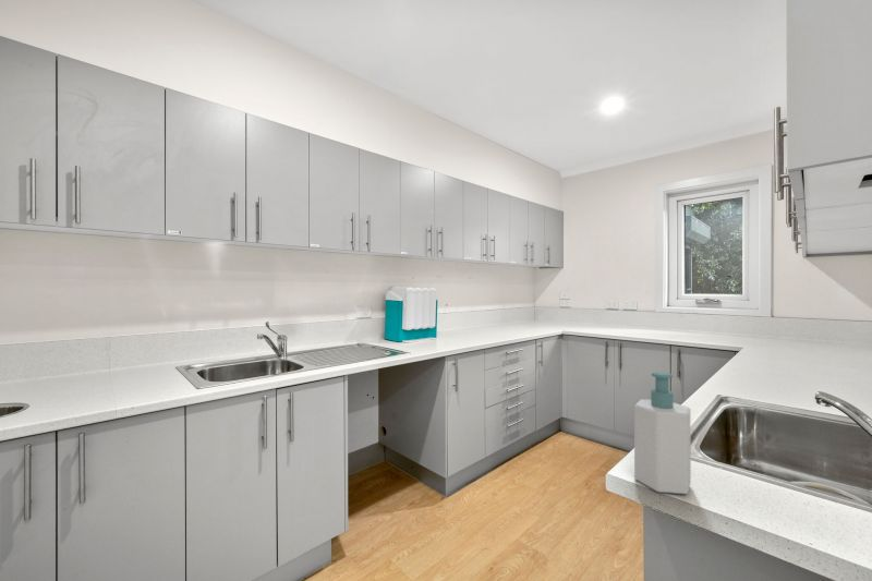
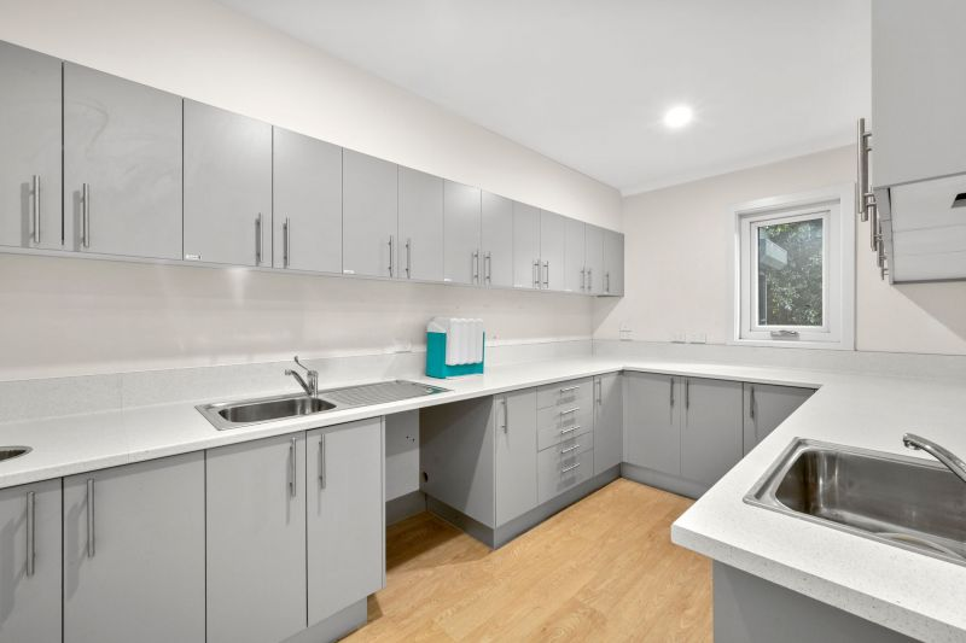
- soap bottle [633,371,692,495]
